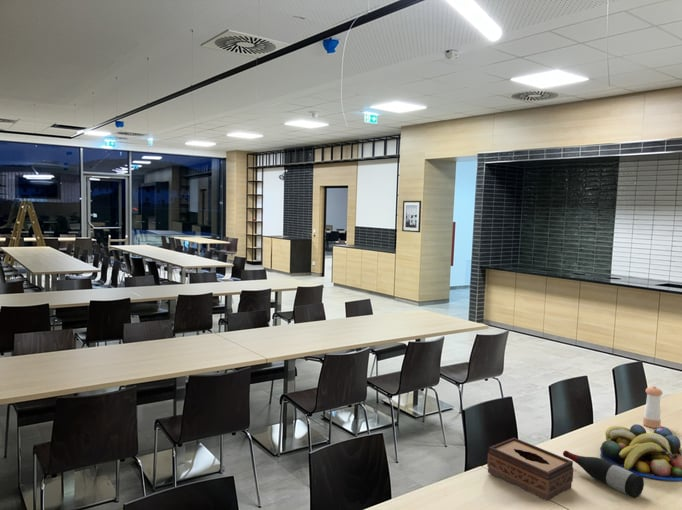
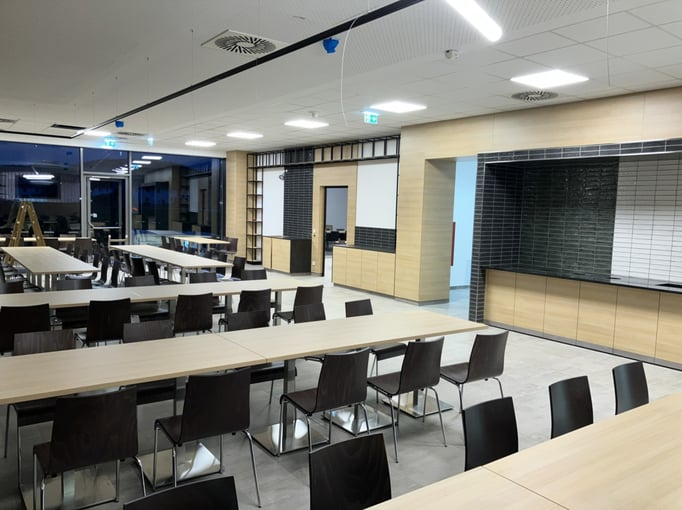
- pepper shaker [642,385,664,429]
- wine bottle [562,450,645,499]
- tissue box [486,437,574,502]
- wall art [401,200,422,233]
- fruit bowl [599,423,682,482]
